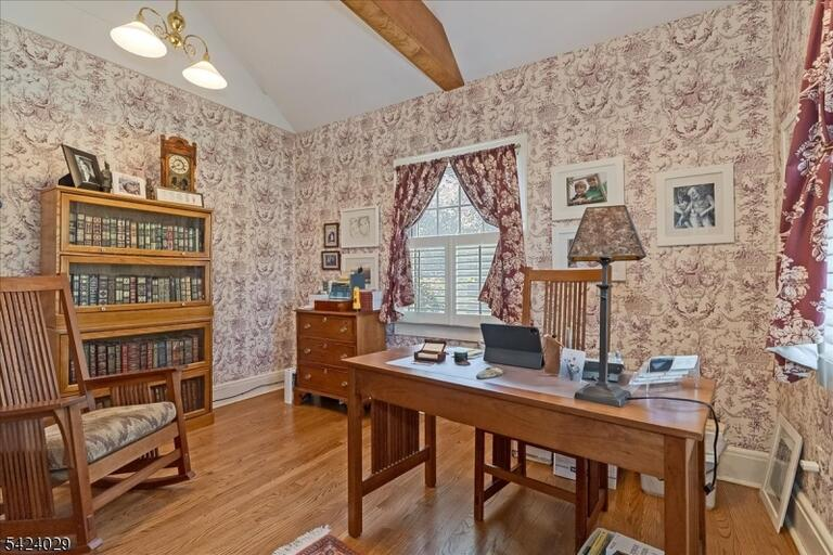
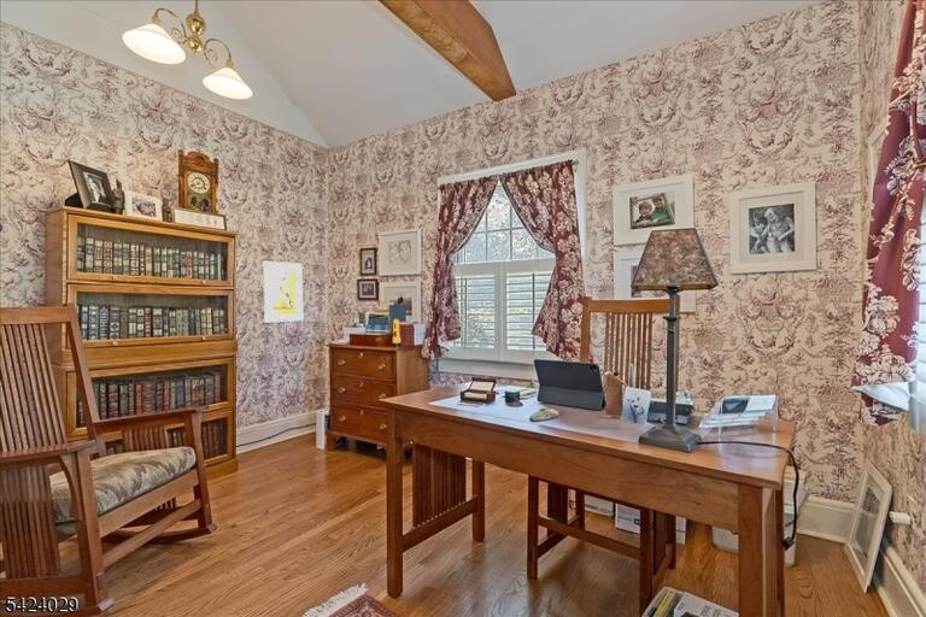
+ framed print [263,260,304,323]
